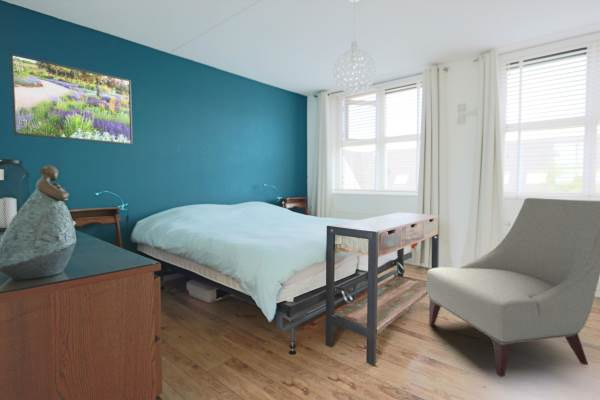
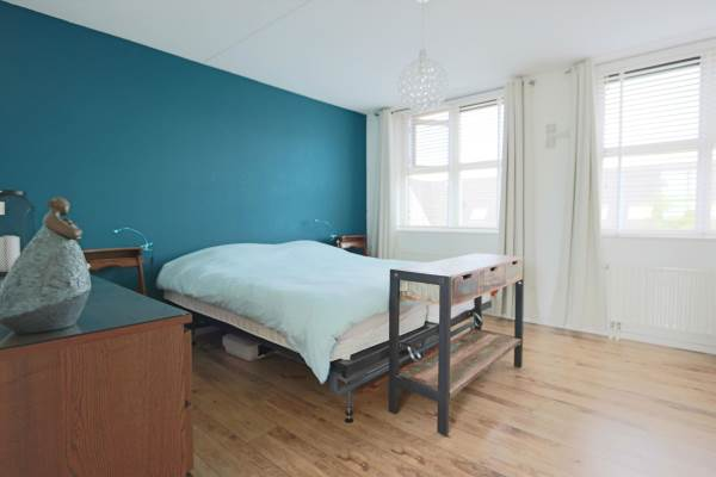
- chair [426,197,600,378]
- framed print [9,52,134,146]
